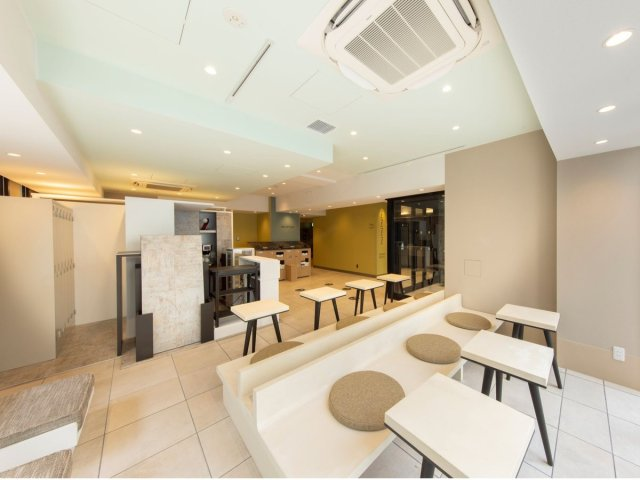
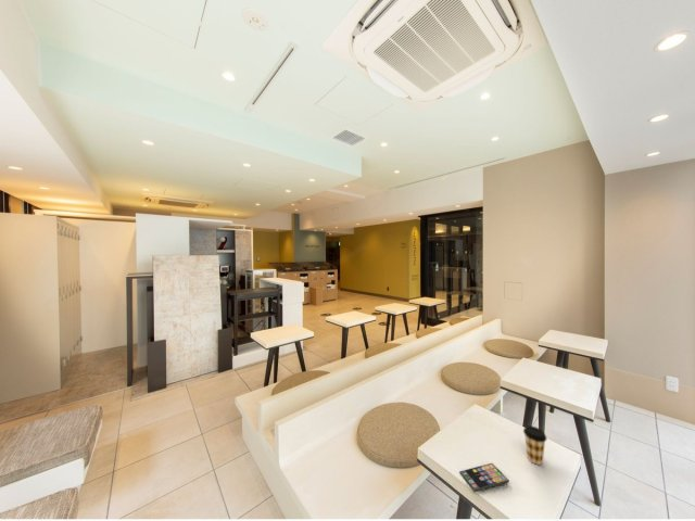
+ coffee cup [522,424,547,466]
+ smartphone [458,462,510,493]
